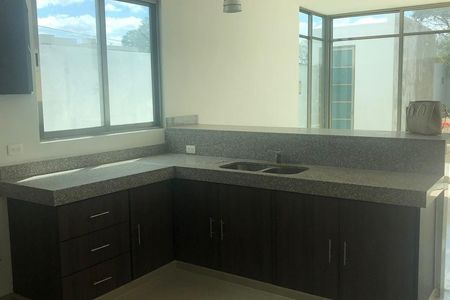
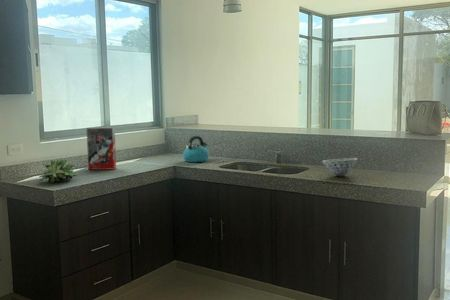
+ bowl [321,157,358,177]
+ cereal box [86,127,117,171]
+ succulent plant [38,158,79,184]
+ kettle [182,135,210,163]
